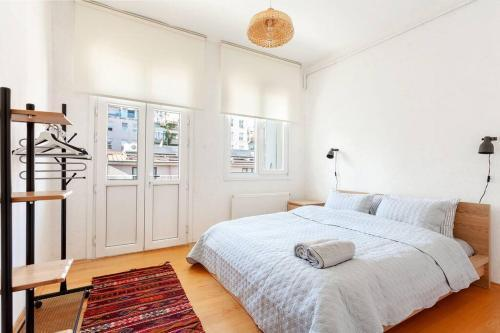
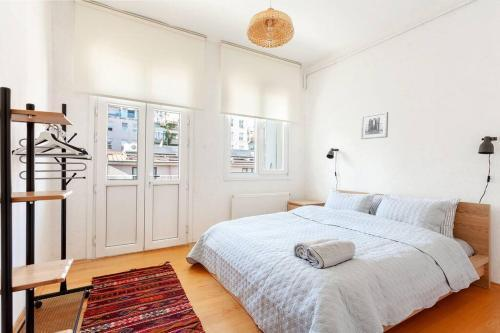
+ wall art [360,111,389,140]
